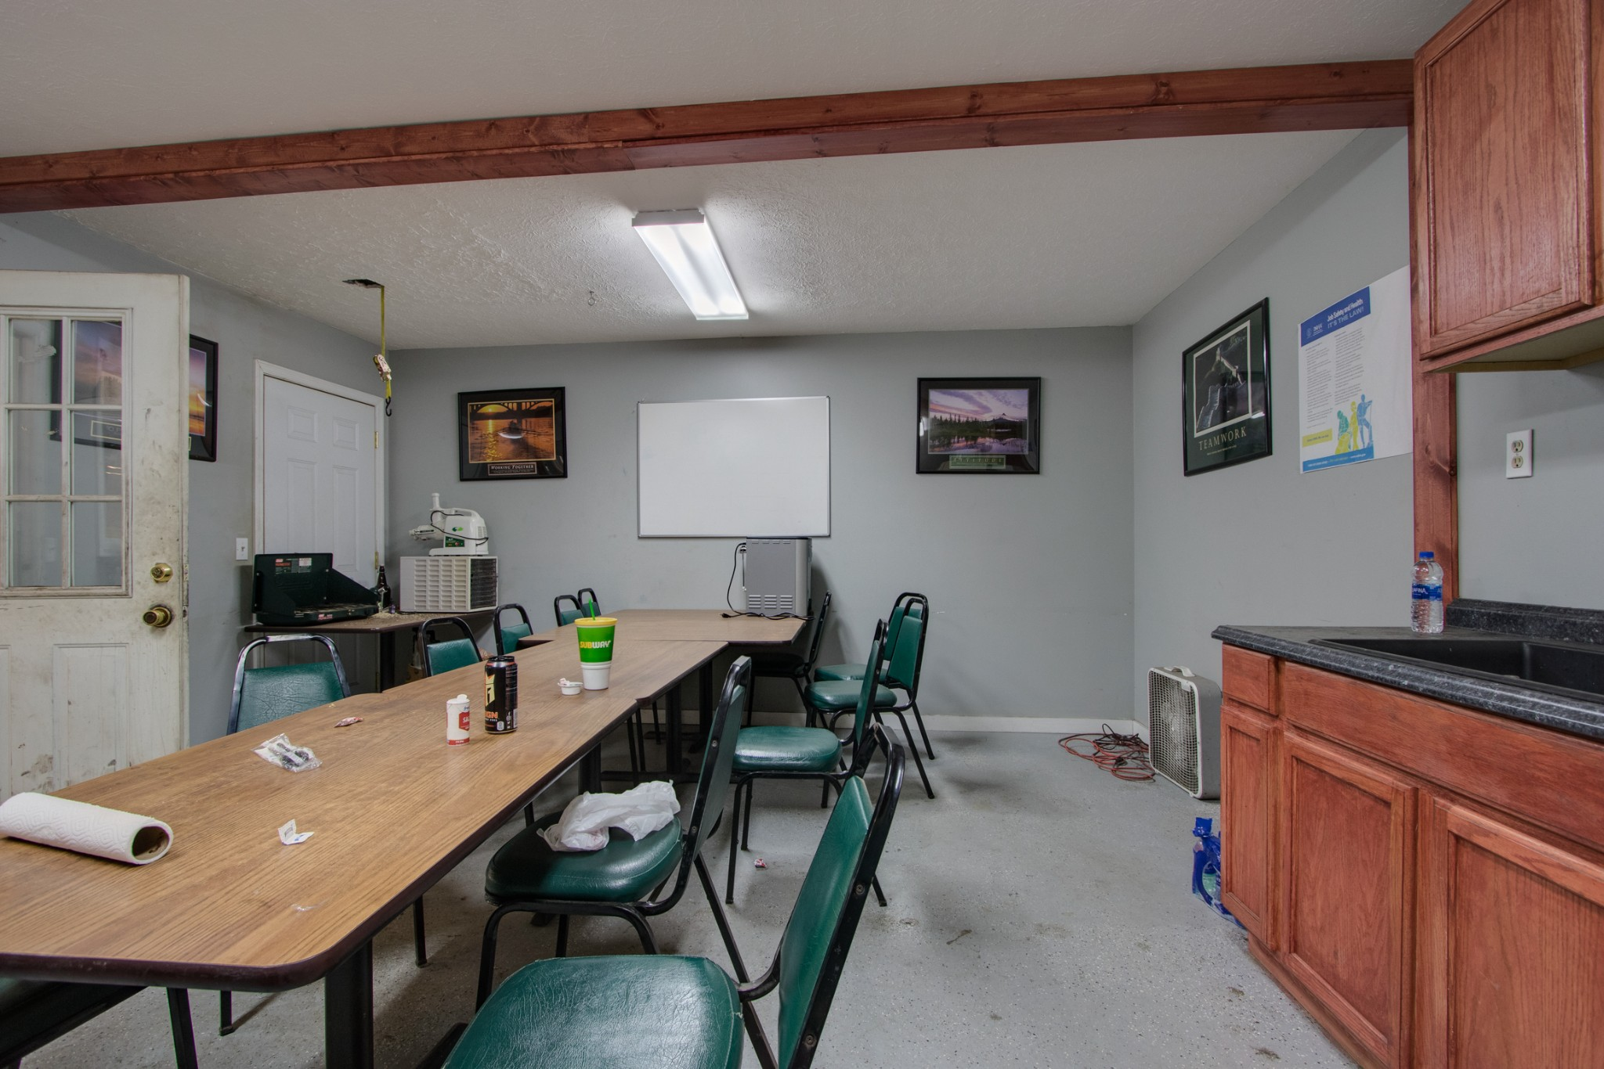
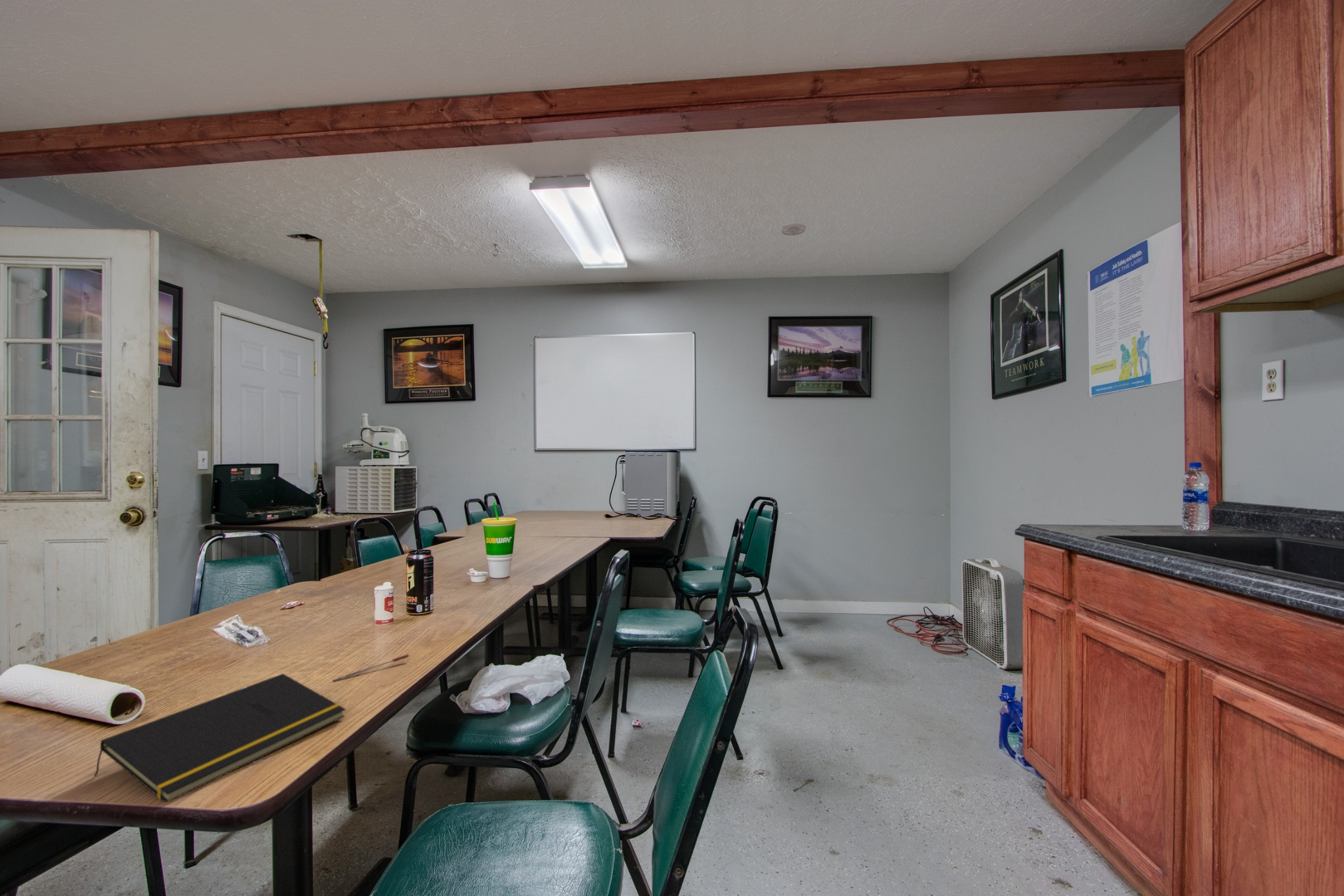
+ pen [332,653,410,682]
+ notepad [93,673,347,803]
+ smoke detector [781,223,807,236]
